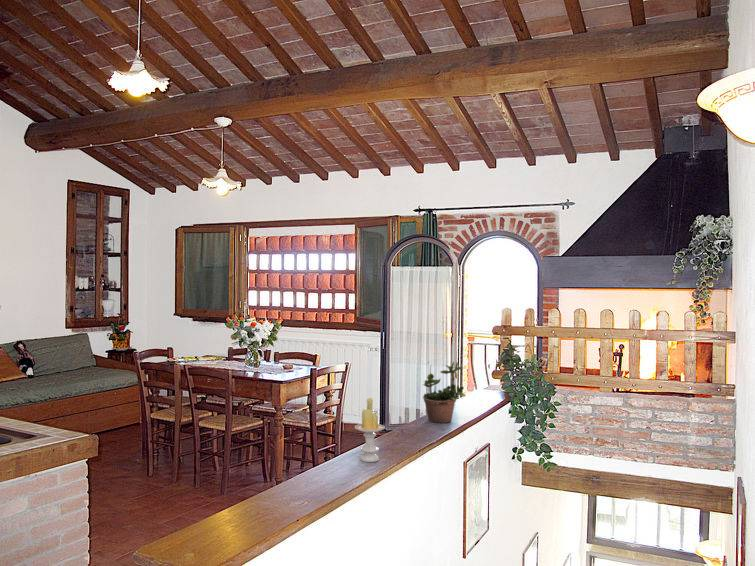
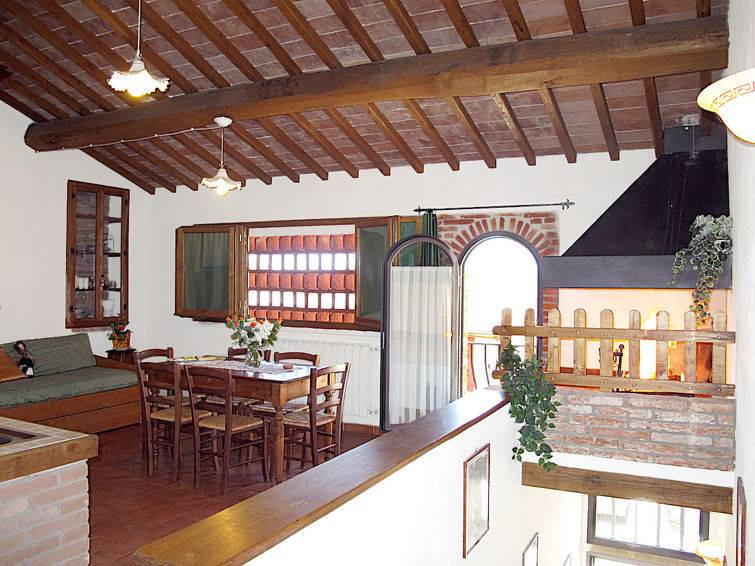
- candle [354,397,386,463]
- potted plant [422,361,467,424]
